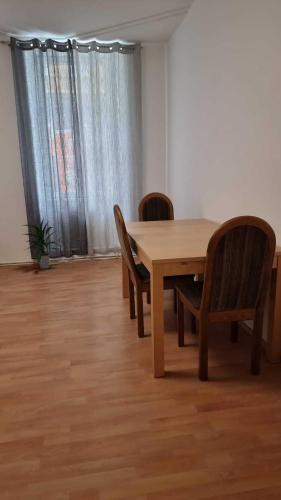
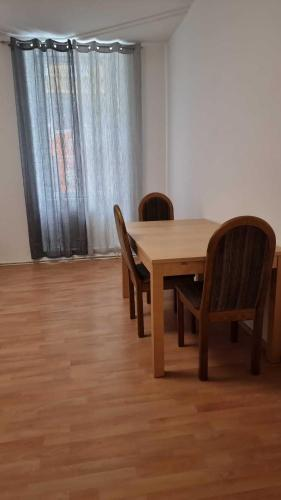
- indoor plant [20,218,62,270]
